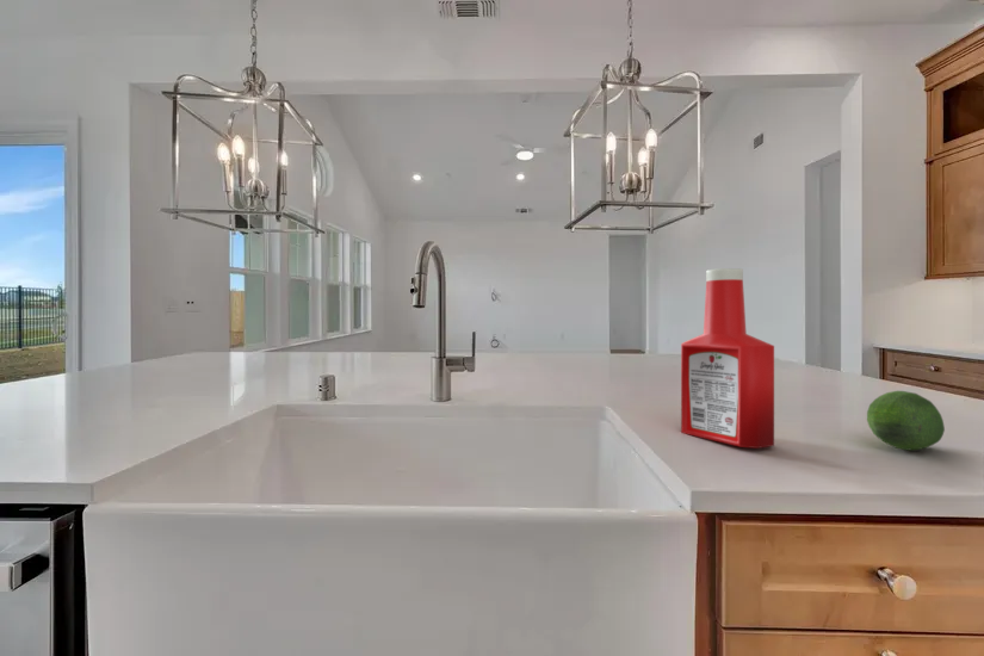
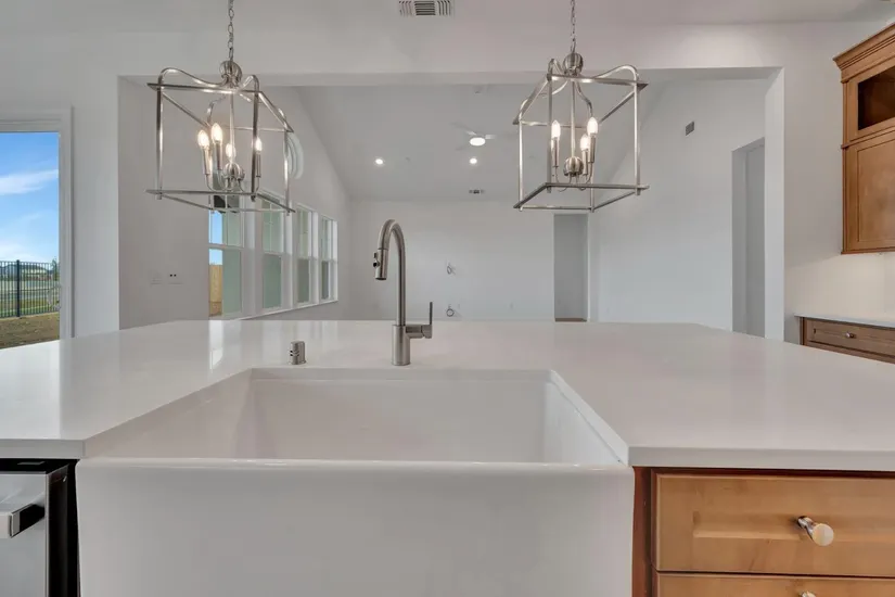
- fruit [866,390,946,452]
- soap bottle [680,267,775,450]
